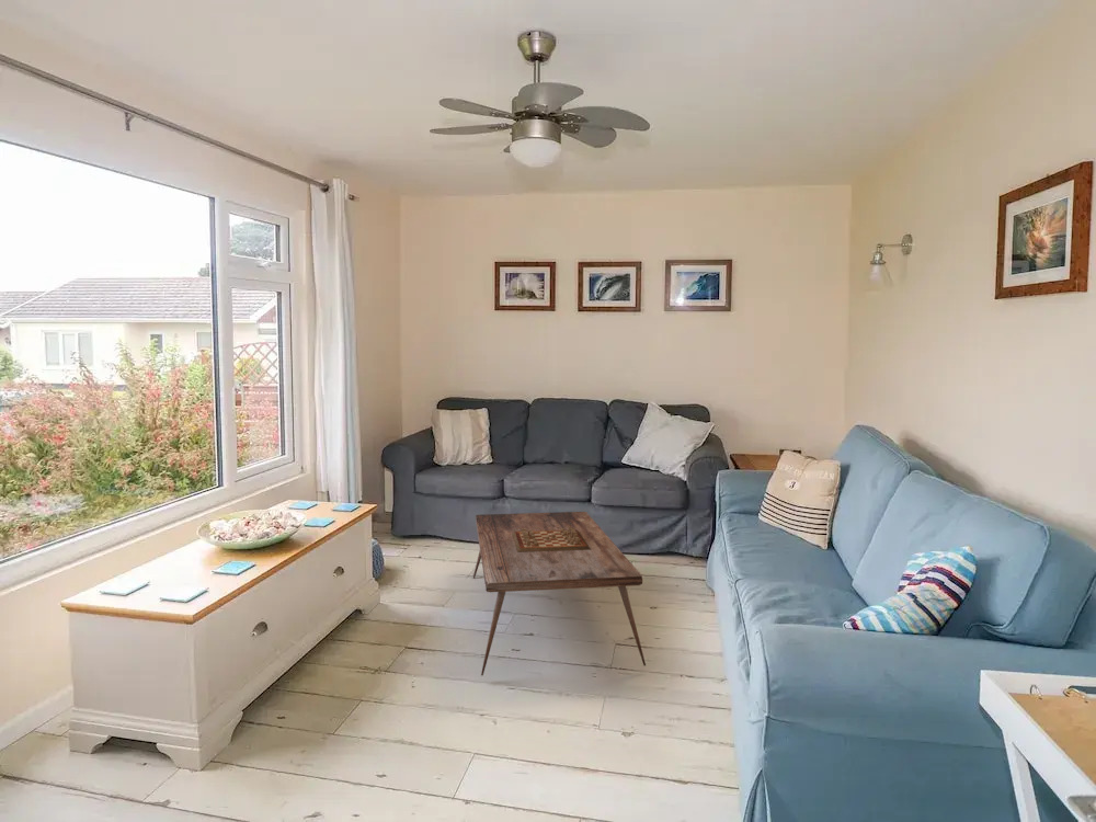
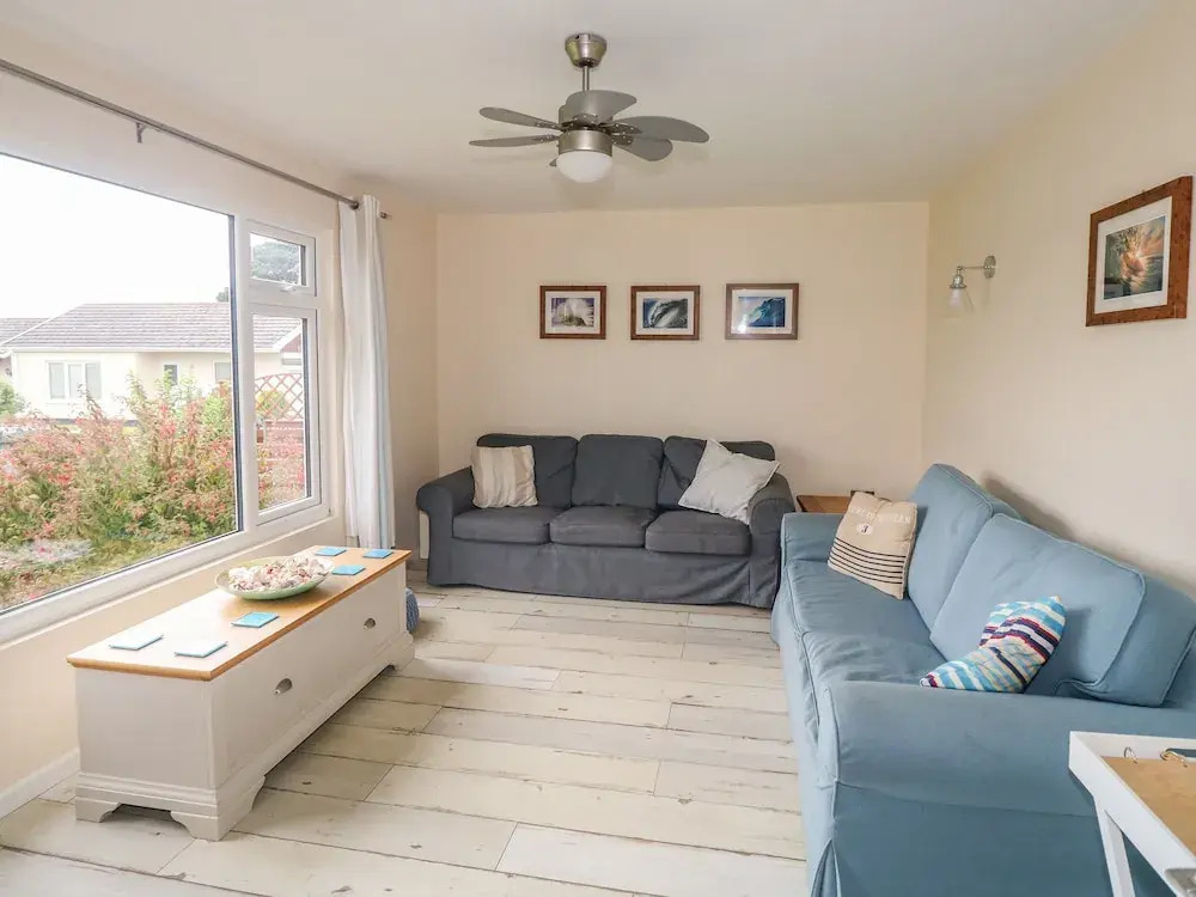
- coffee table [472,511,647,677]
